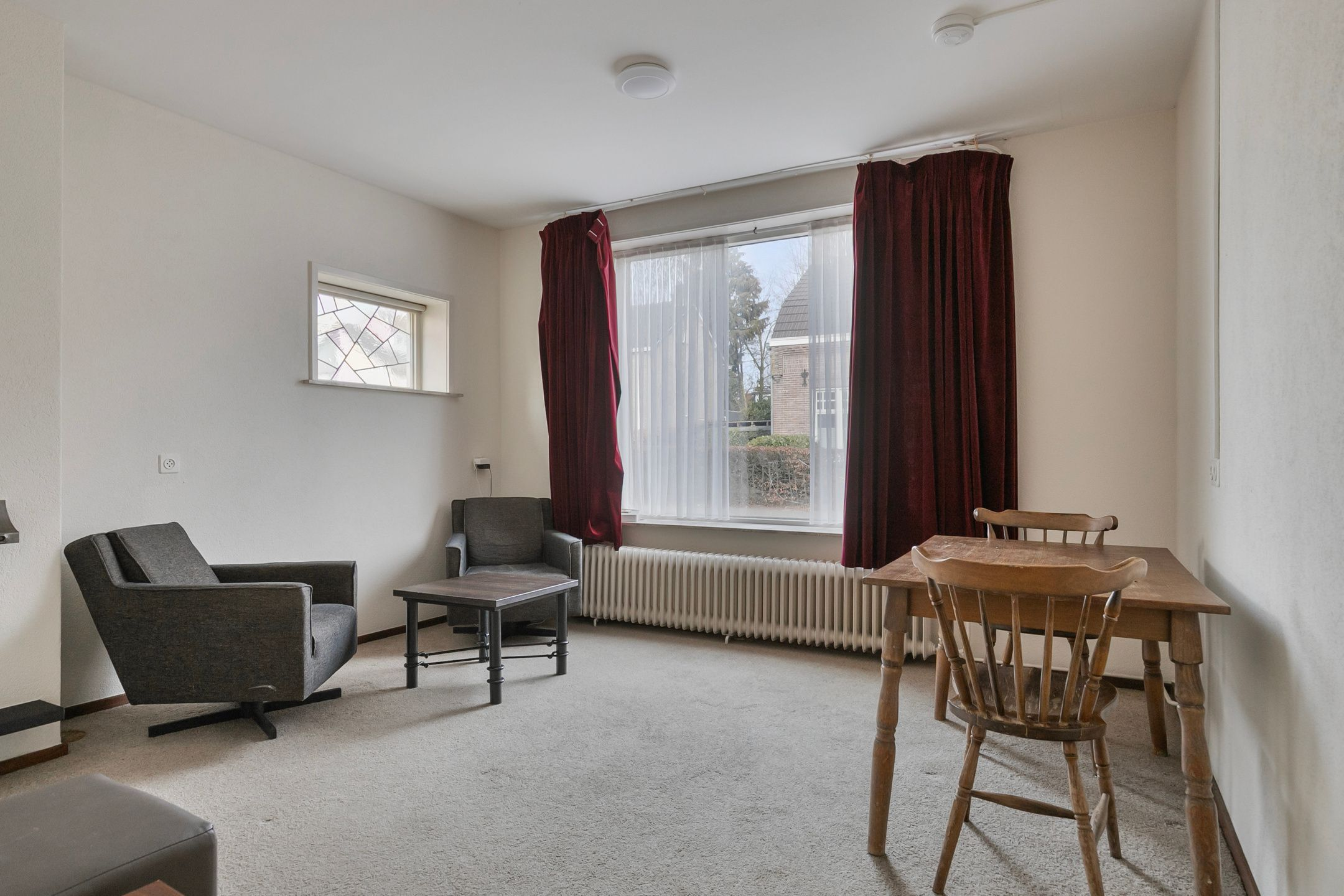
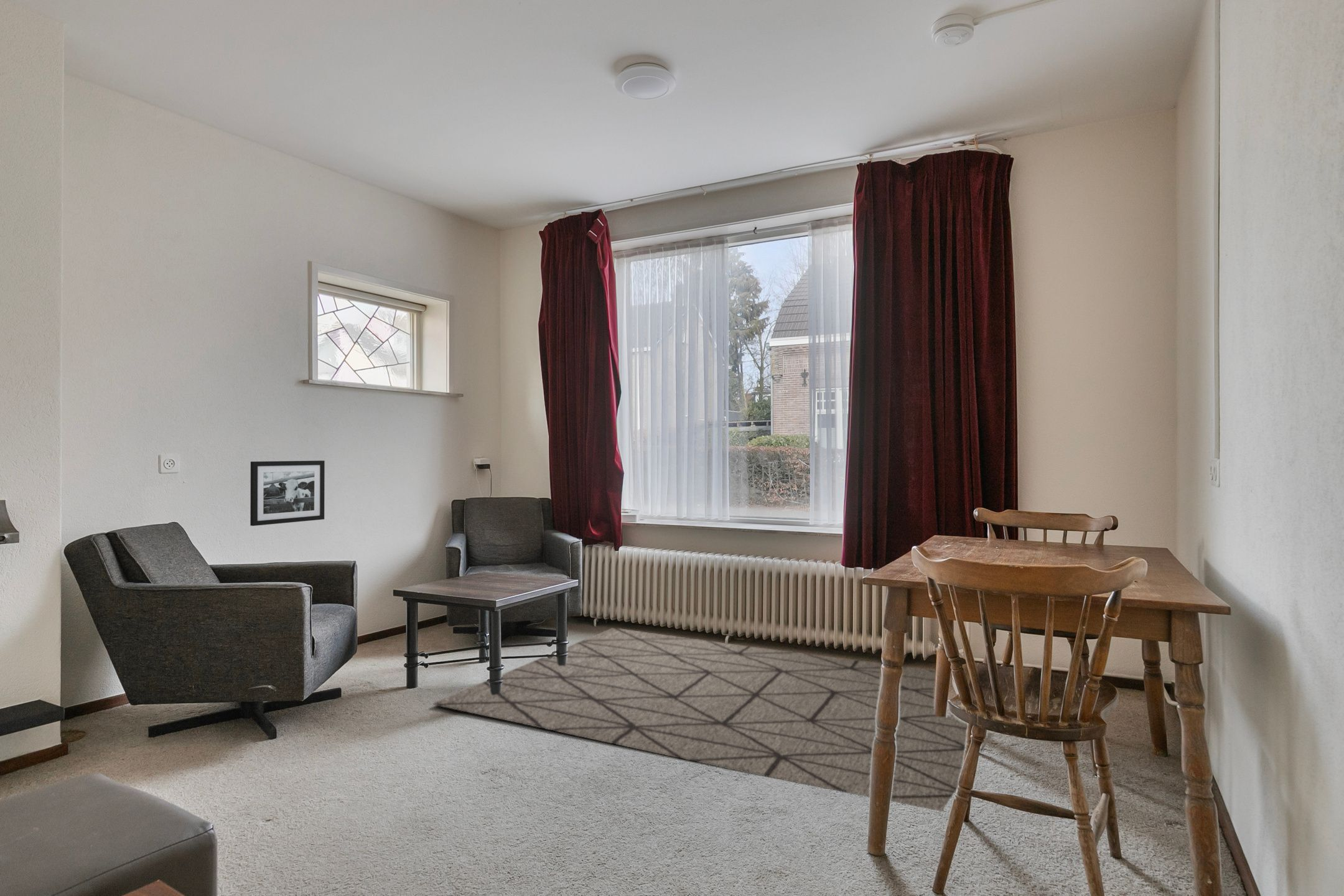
+ rug [433,627,994,813]
+ picture frame [250,460,325,526]
